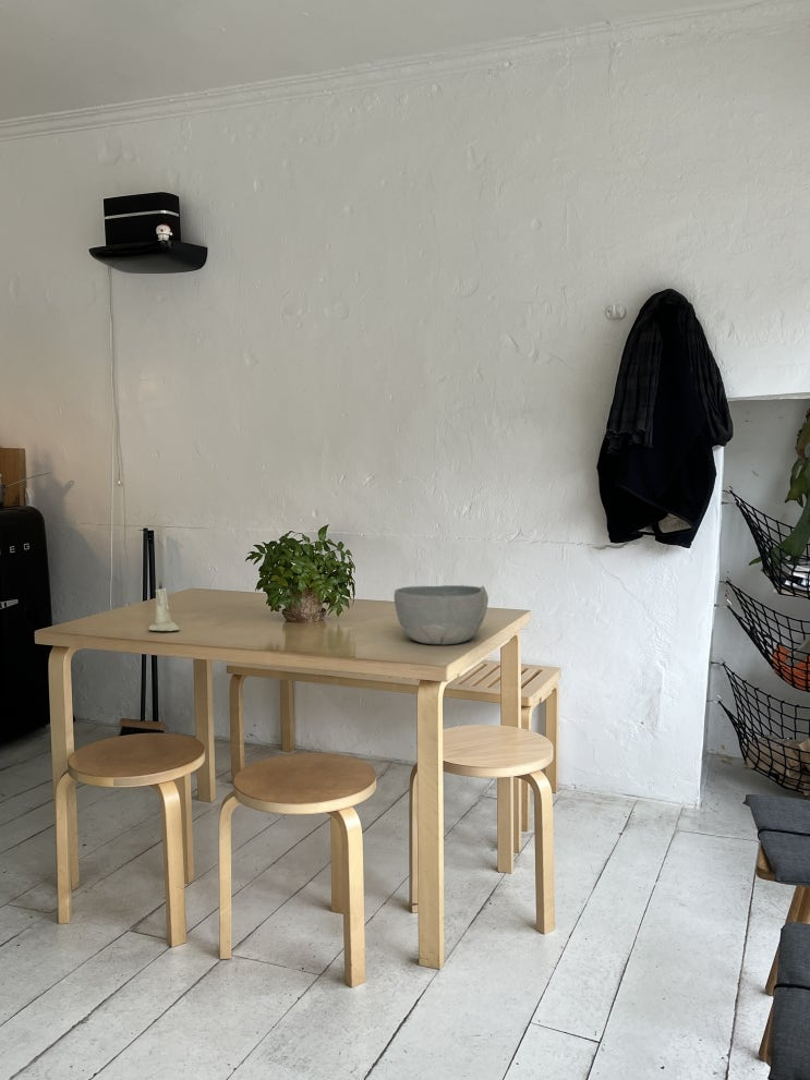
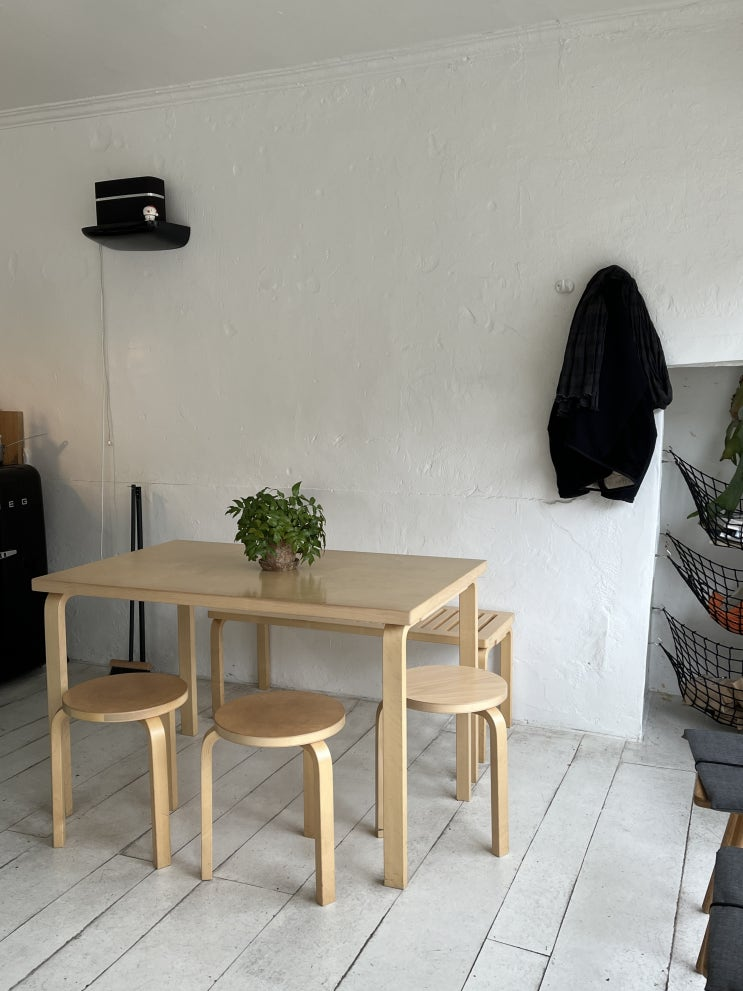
- candle [147,578,181,632]
- bowl [392,584,489,645]
